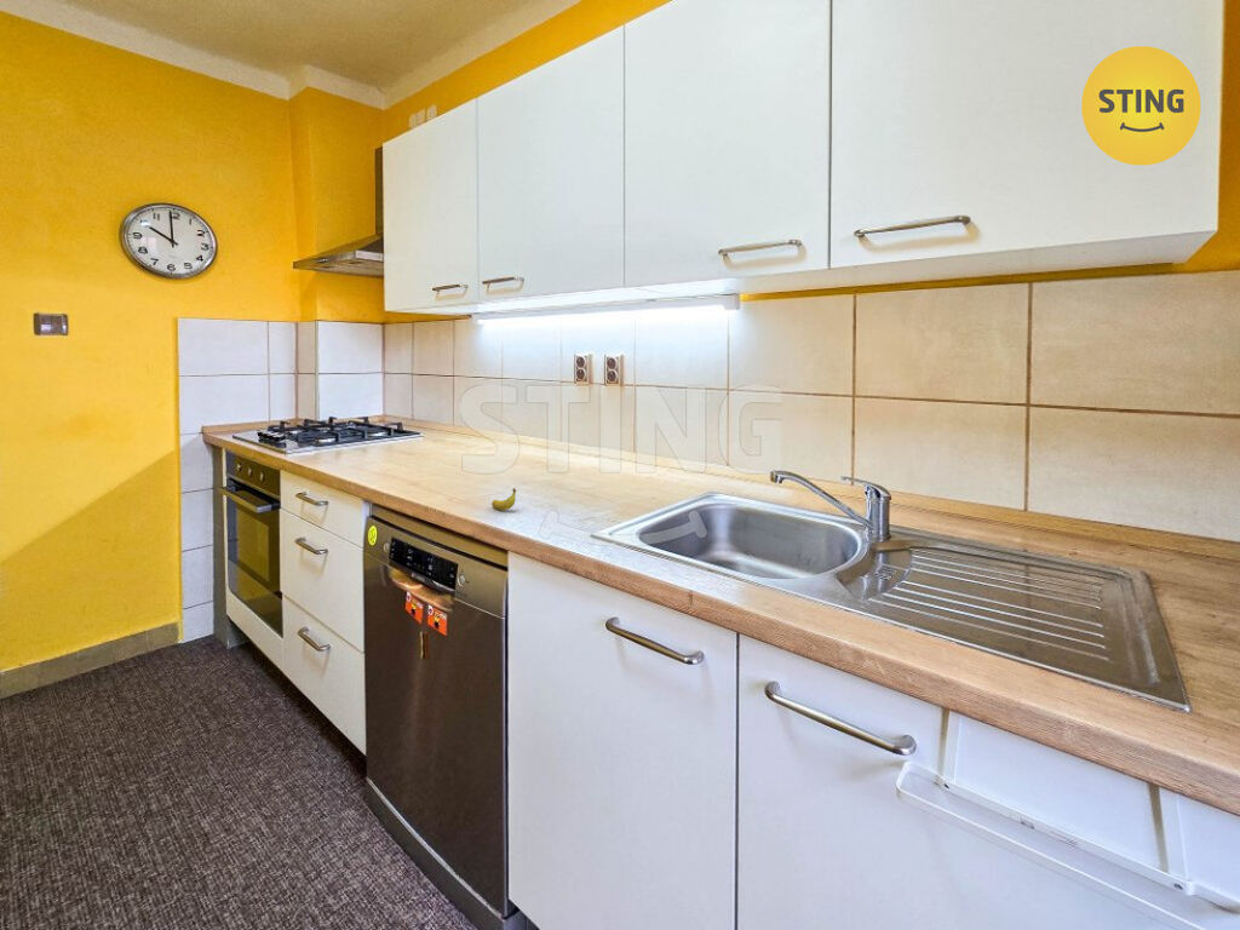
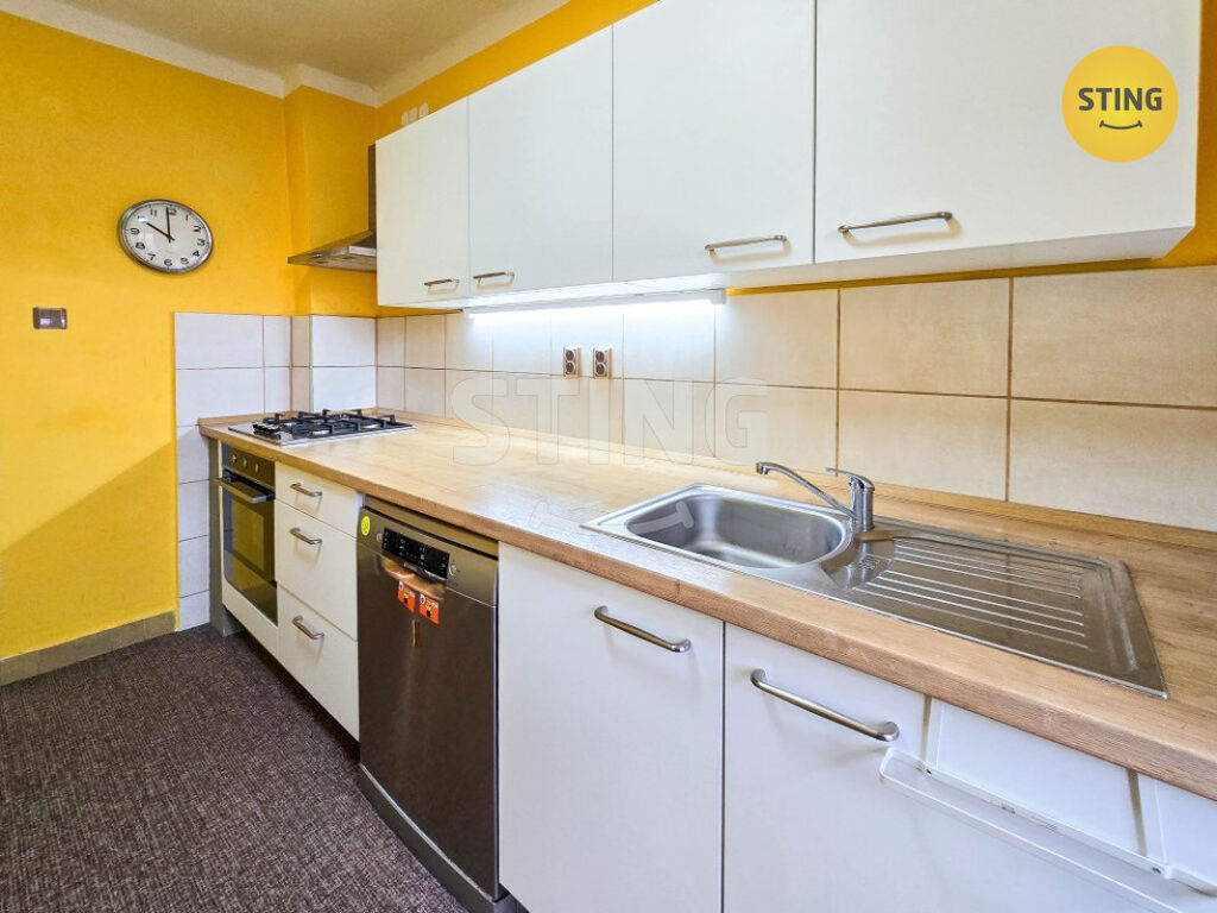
- fruit [490,487,517,511]
